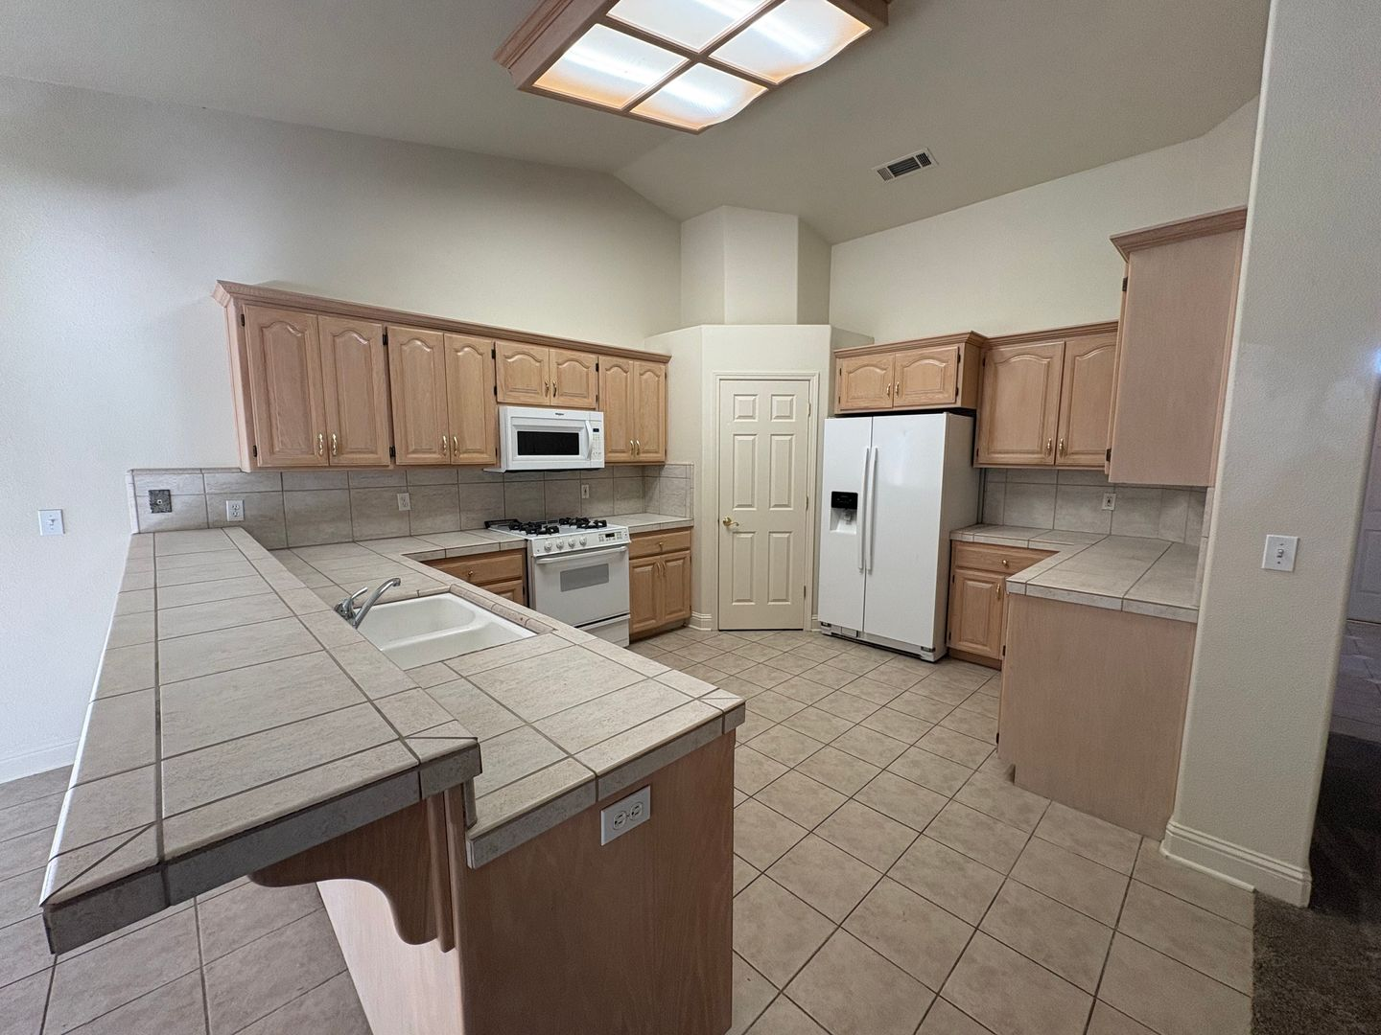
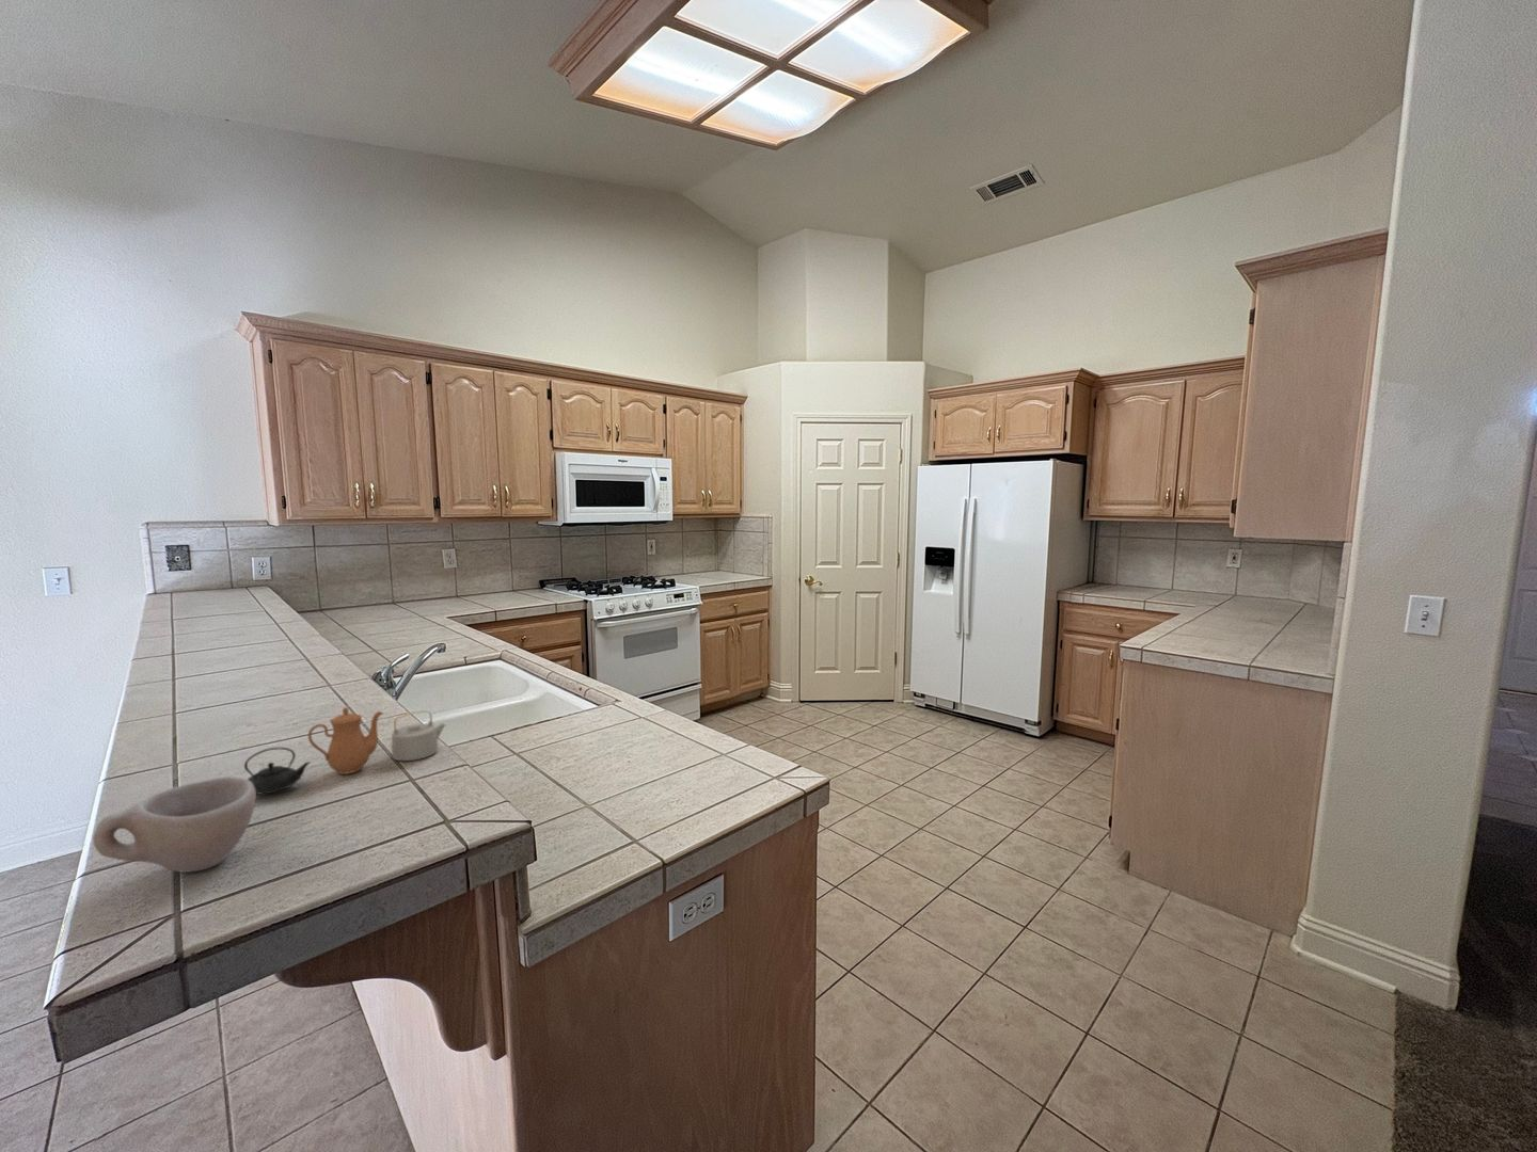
+ cup [92,776,258,874]
+ teapot [243,707,448,795]
